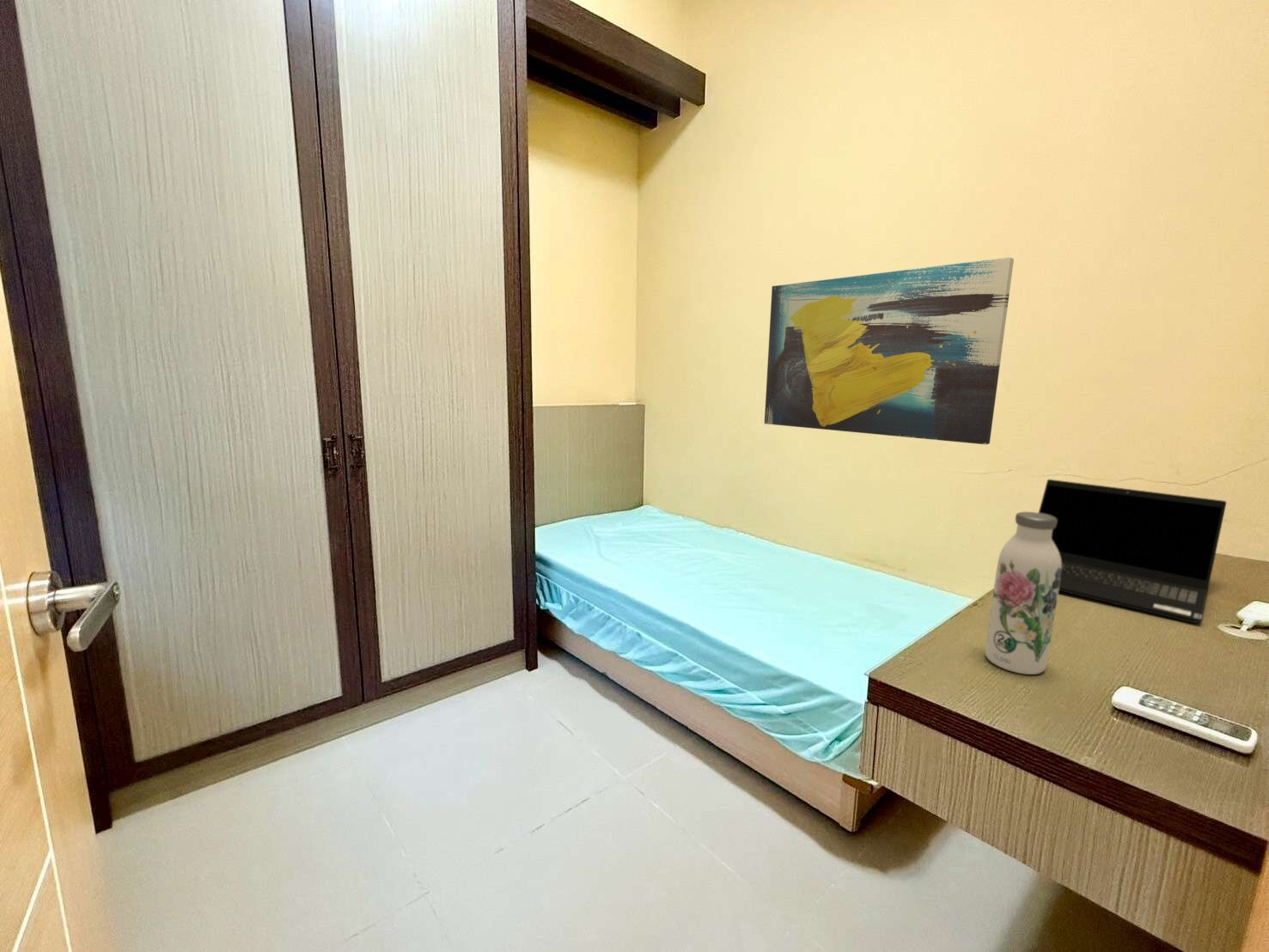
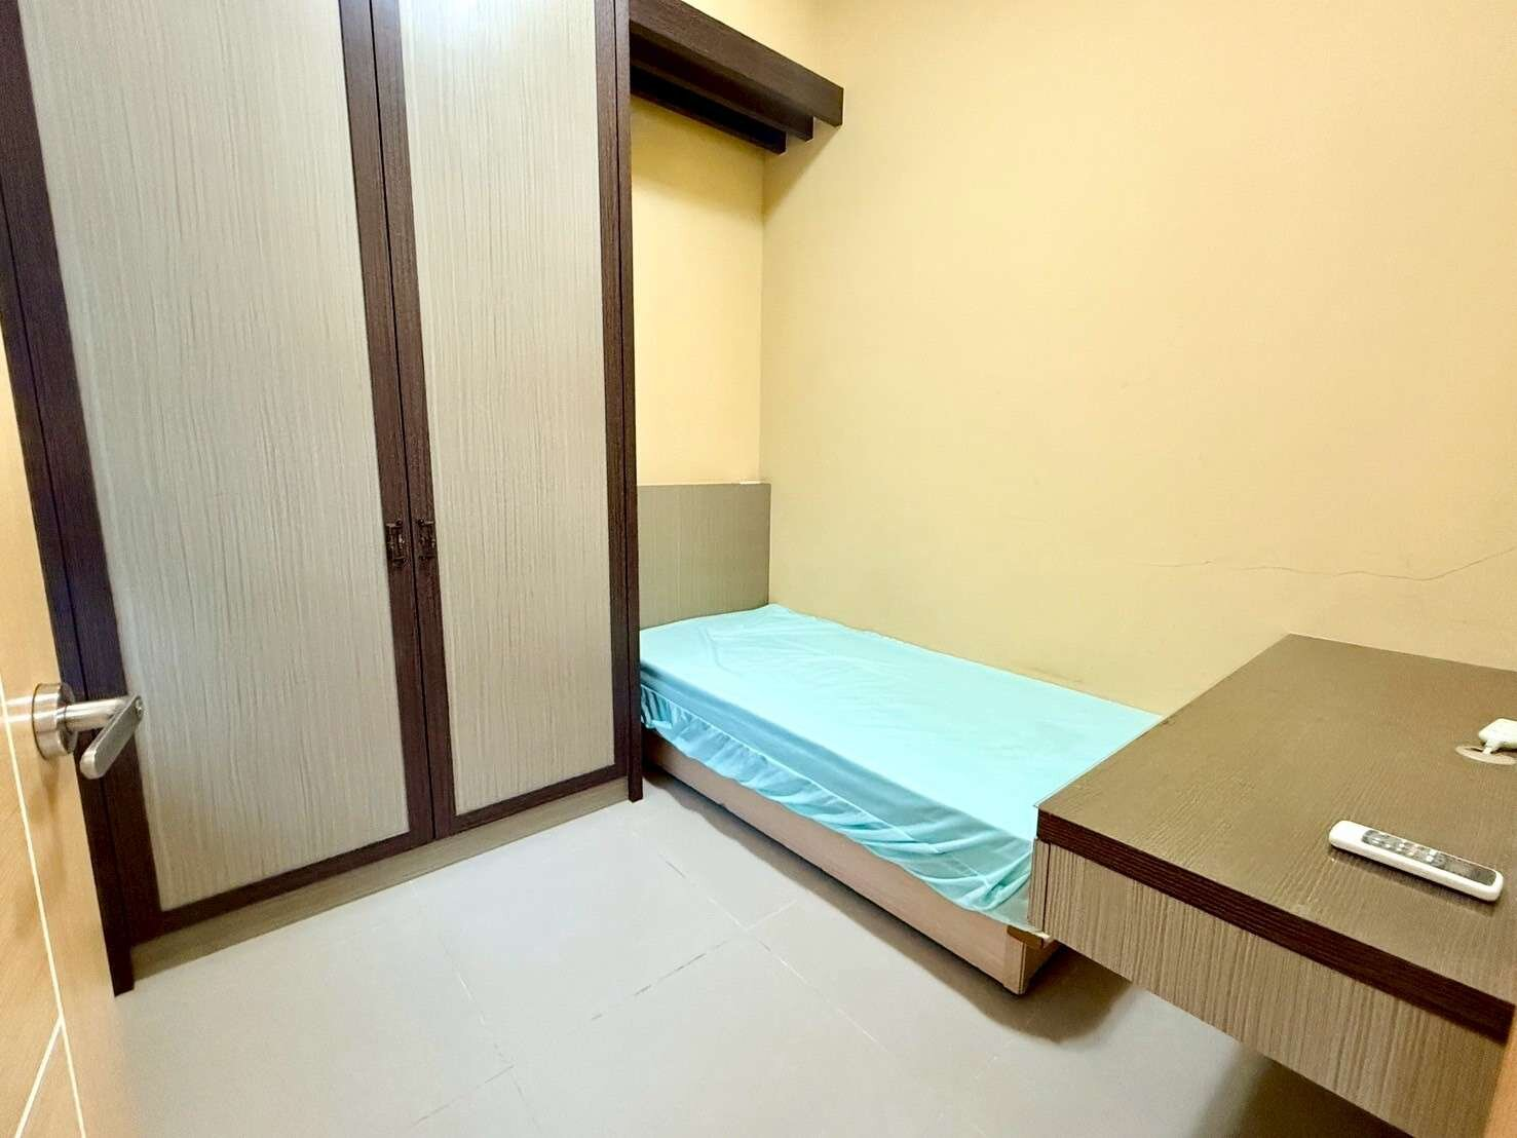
- wall art [764,256,1015,445]
- laptop computer [1038,479,1227,624]
- water bottle [985,511,1062,675]
